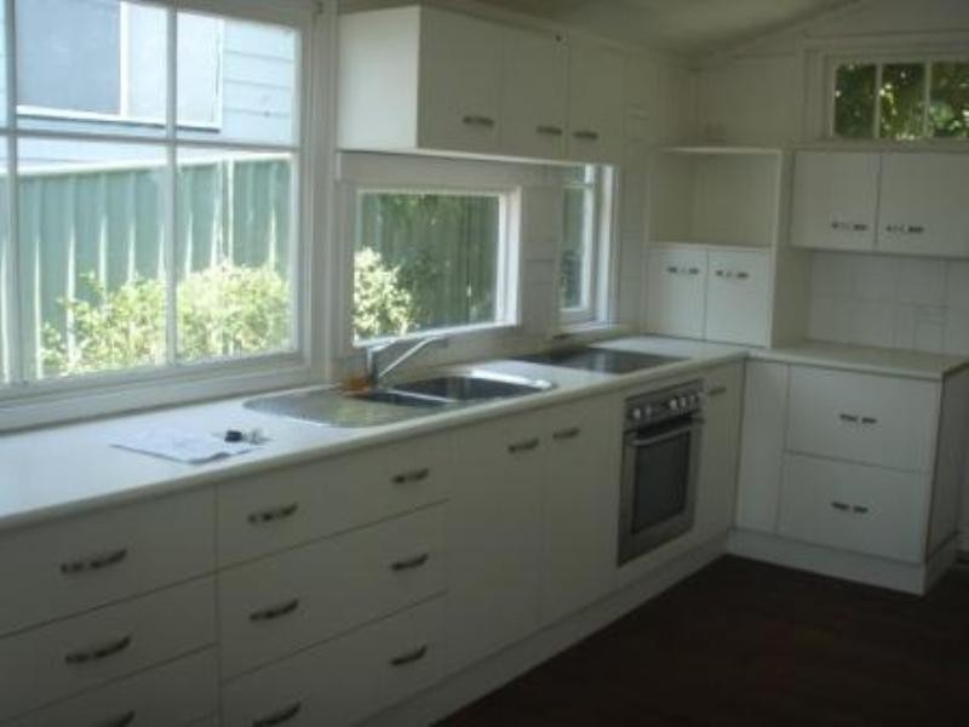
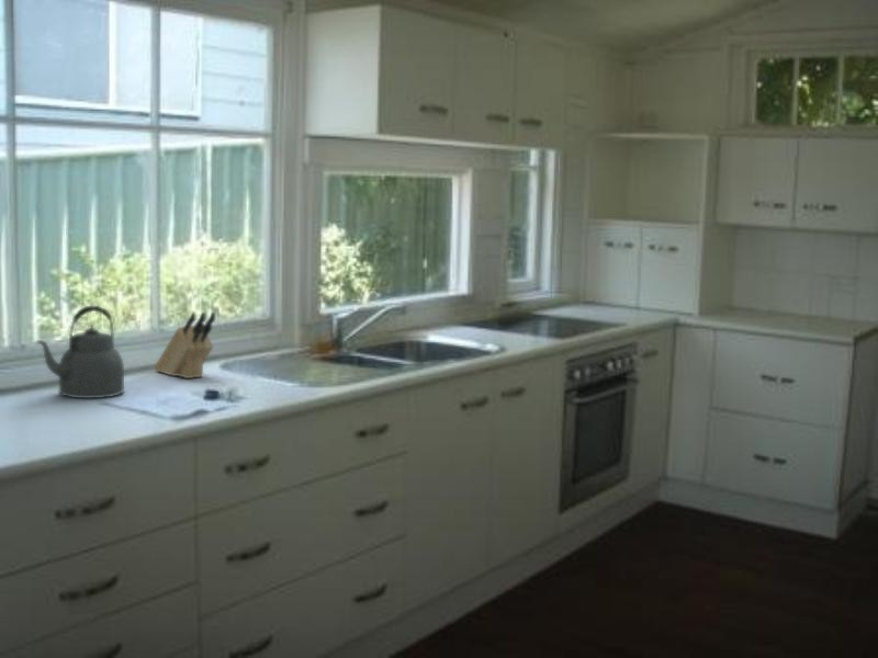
+ kettle [33,305,125,399]
+ knife block [153,311,216,379]
